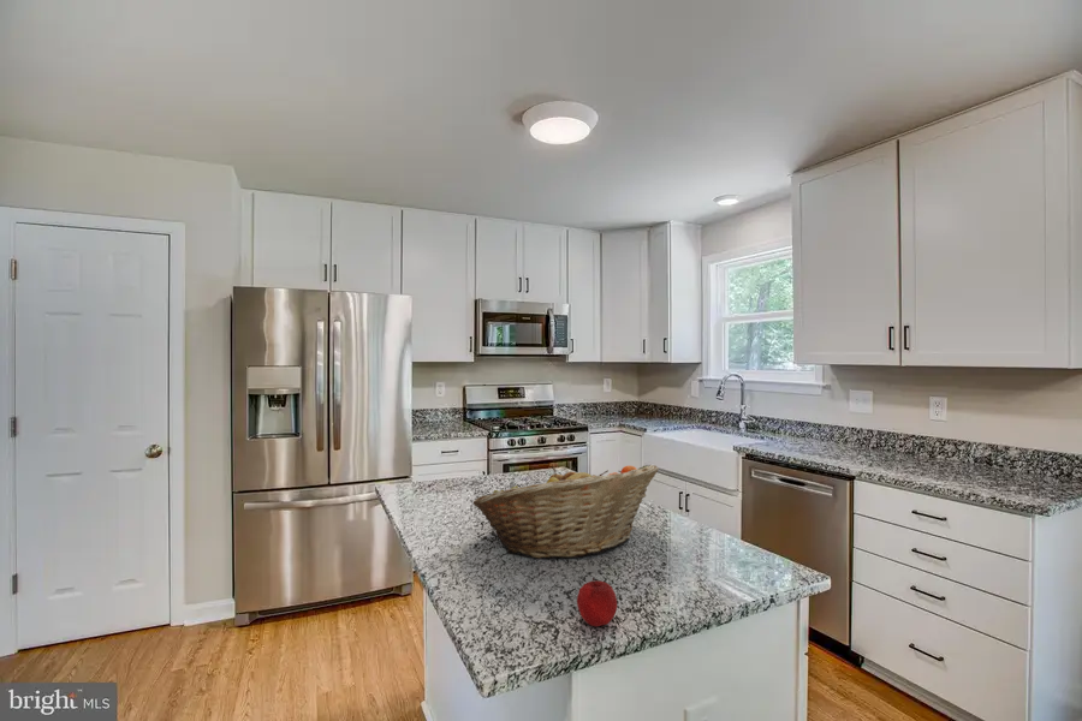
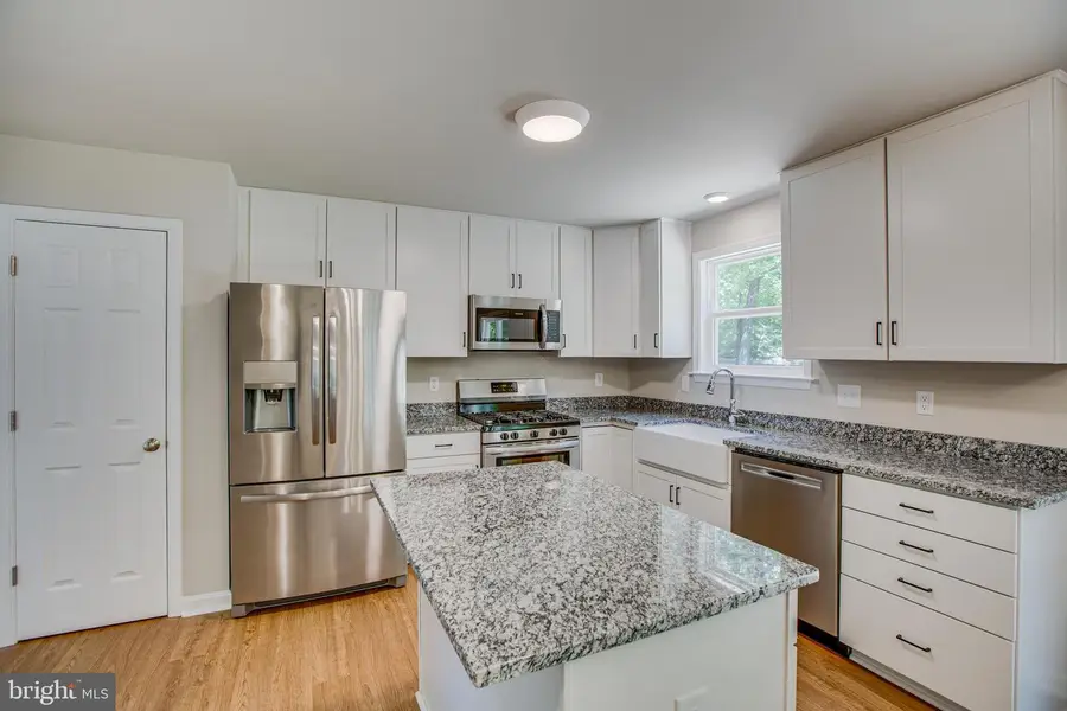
- apple [576,577,618,627]
- fruit basket [472,464,660,560]
